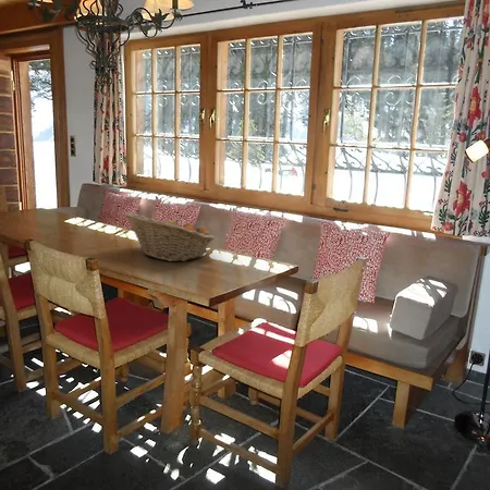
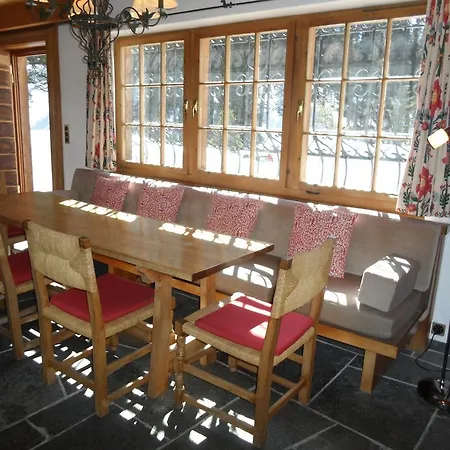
- fruit basket [124,211,216,262]
